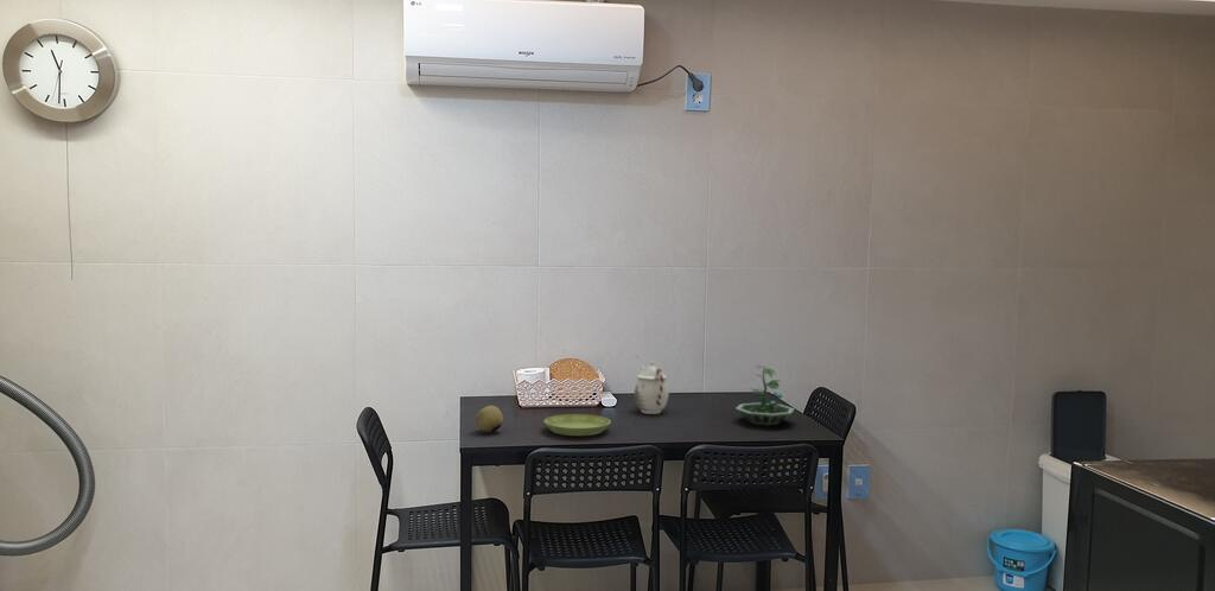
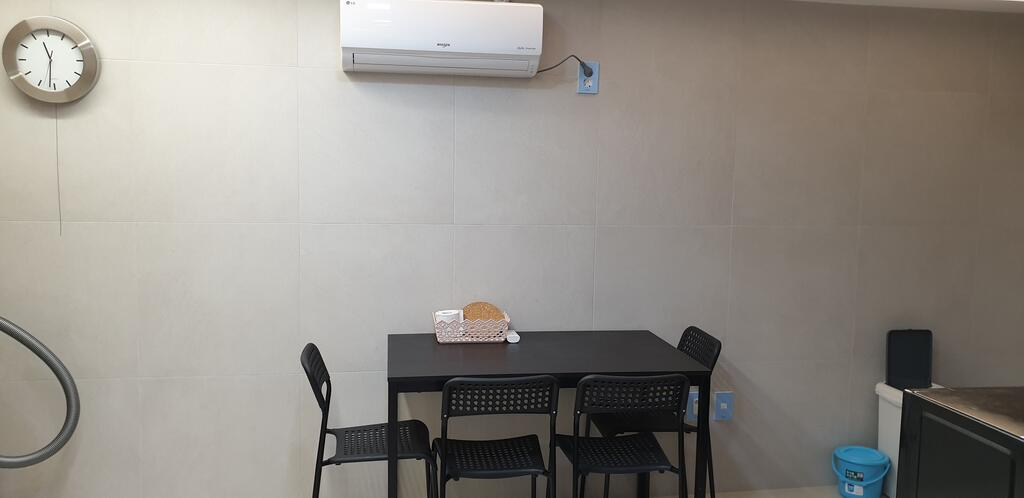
- terrarium [734,364,796,427]
- saucer [543,413,612,437]
- fruit [475,405,504,433]
- teapot [634,360,670,415]
